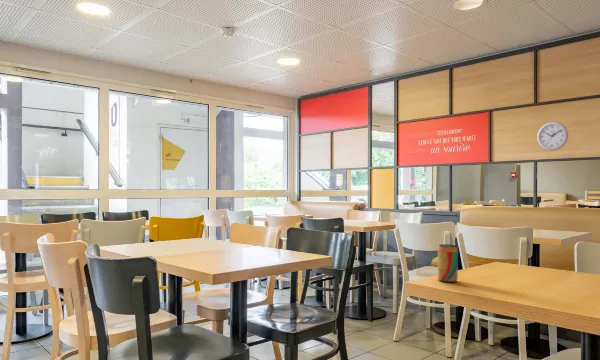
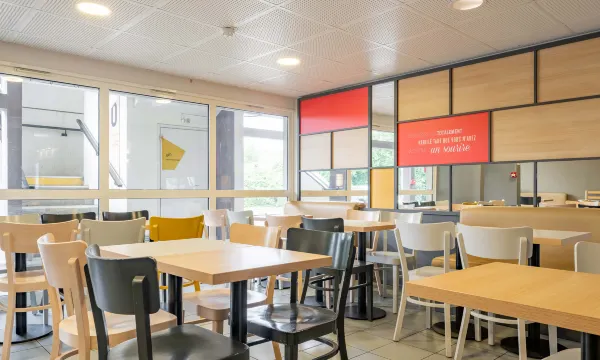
- beverage can [437,243,459,283]
- wall clock [536,121,569,152]
